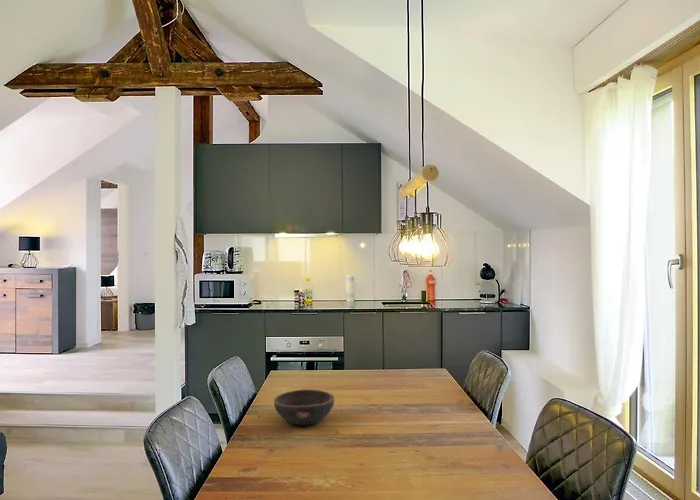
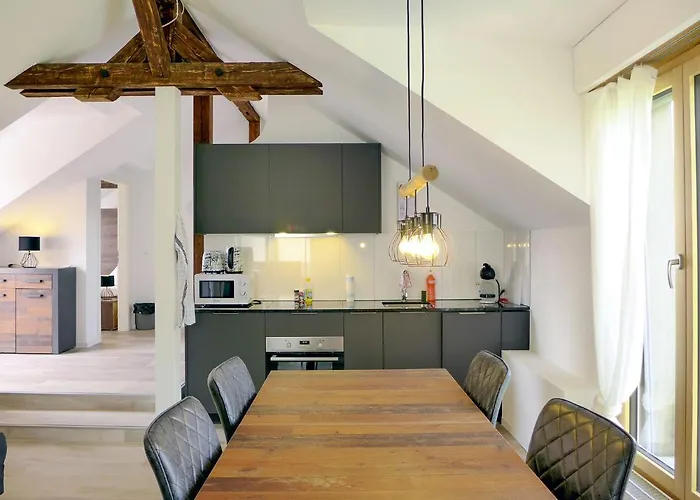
- bowl [273,388,335,426]
